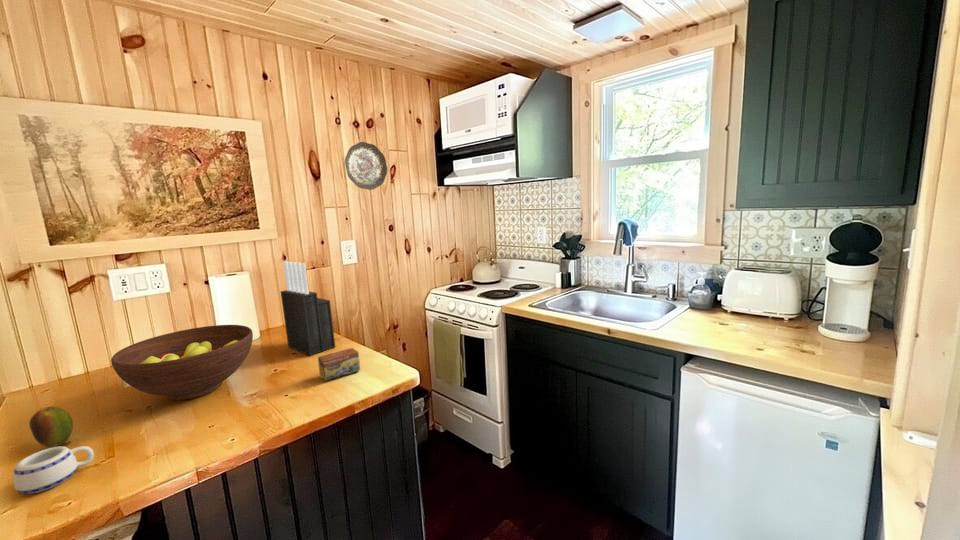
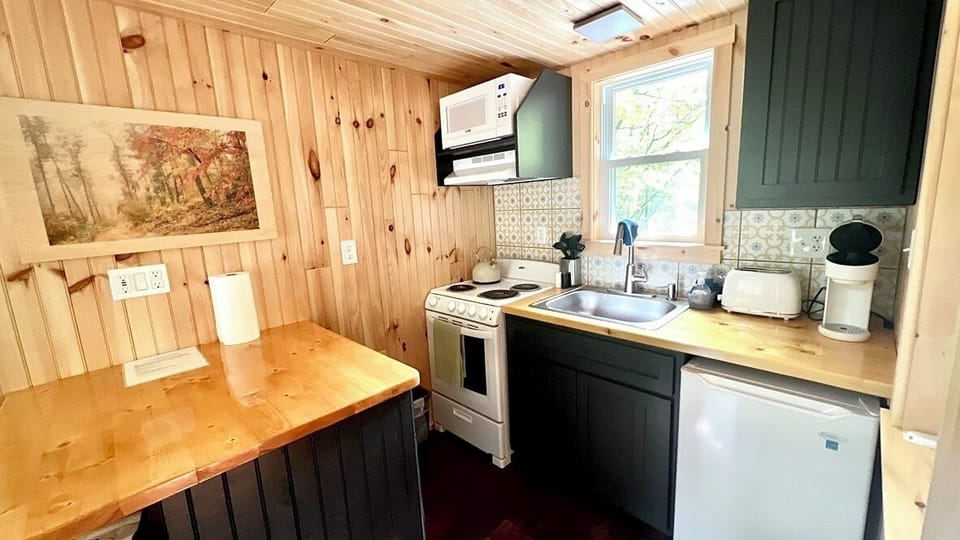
- mug [12,445,95,495]
- fruit [28,405,74,448]
- fruit bowl [110,324,254,401]
- tea box [317,347,361,382]
- decorative plate [344,141,388,191]
- knife block [279,260,336,357]
